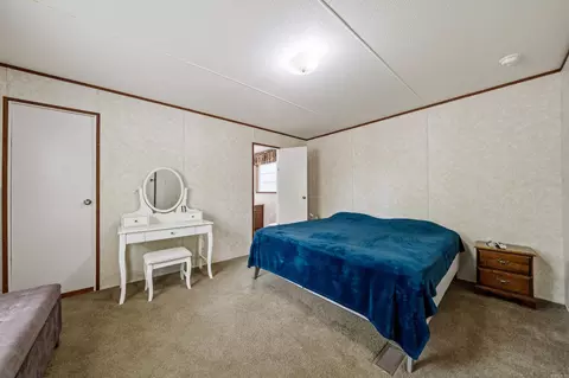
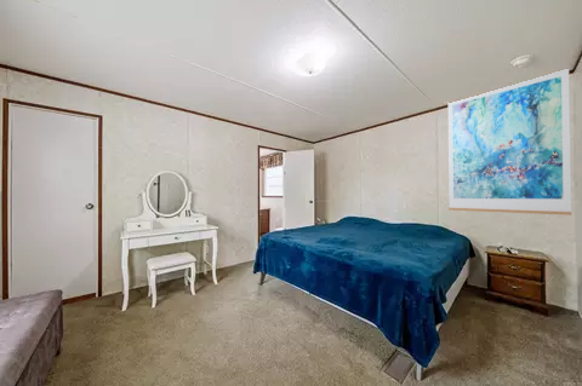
+ wall art [447,68,572,217]
